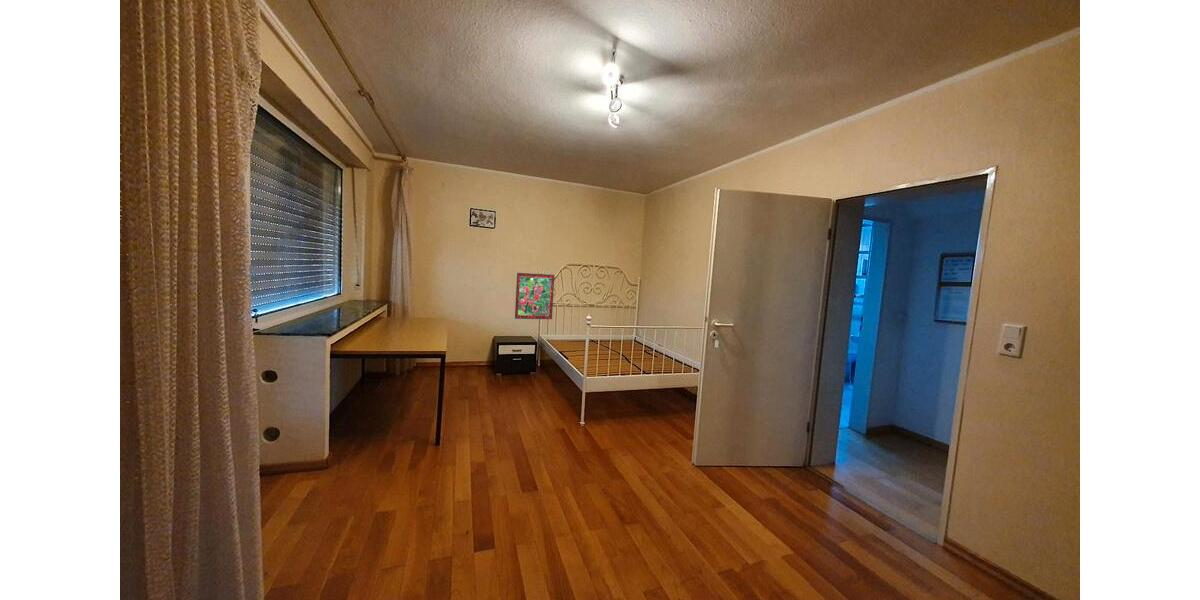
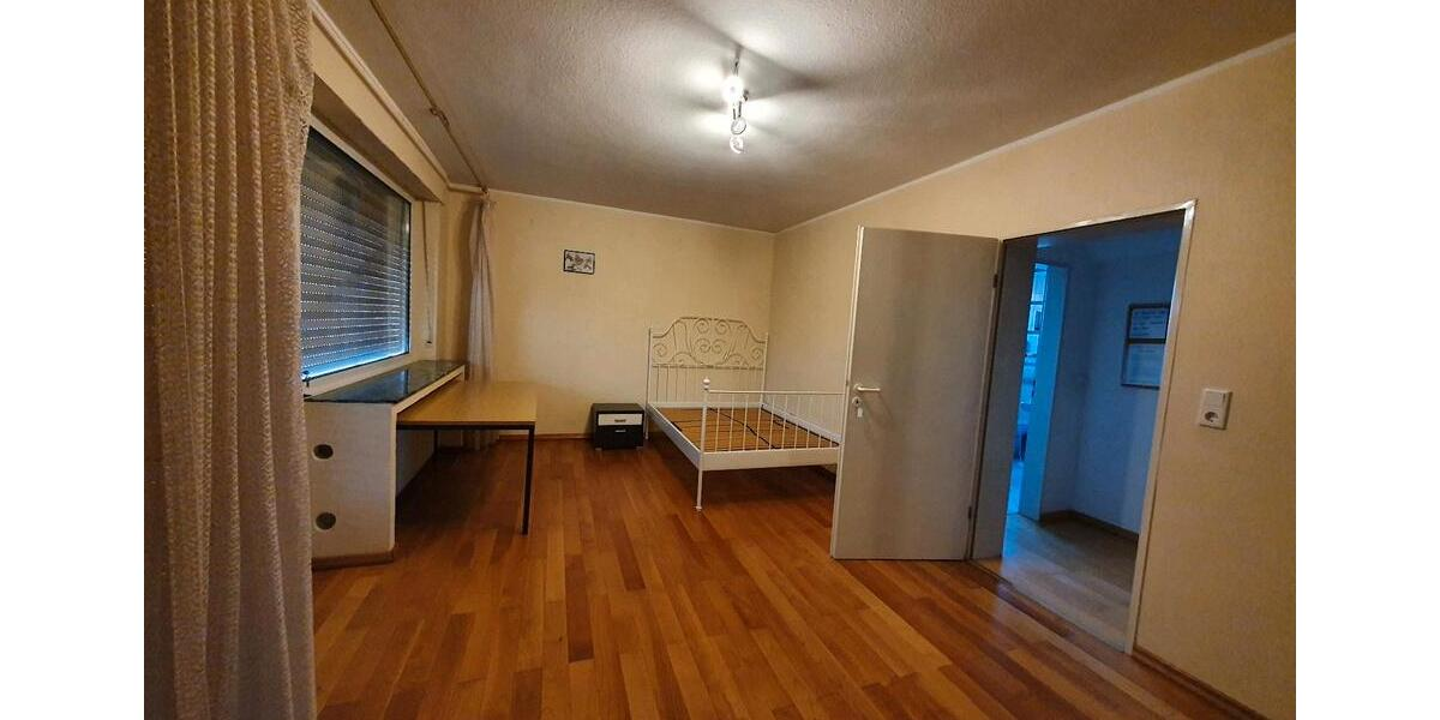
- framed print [514,272,555,320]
